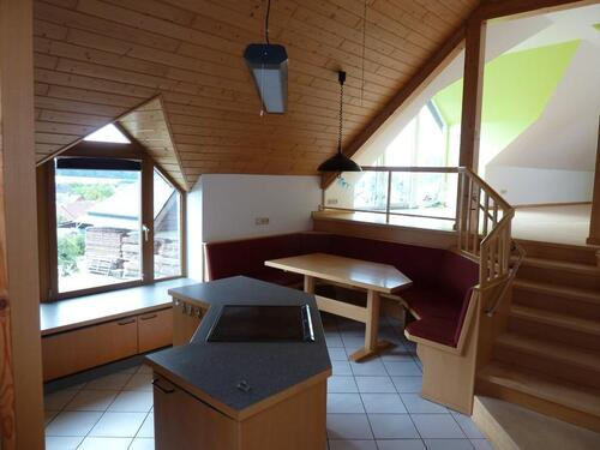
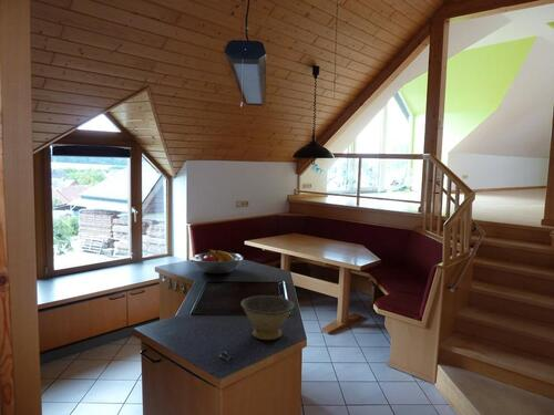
+ fruit bowl [191,249,244,274]
+ bowl [240,294,296,341]
